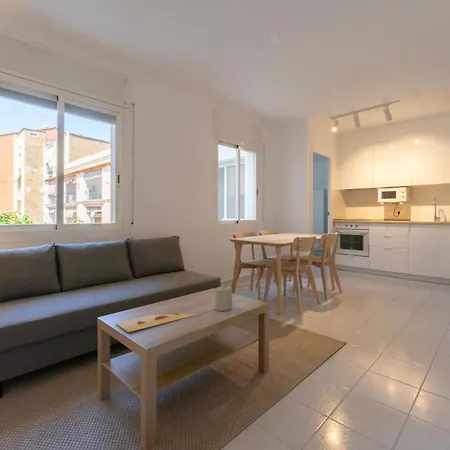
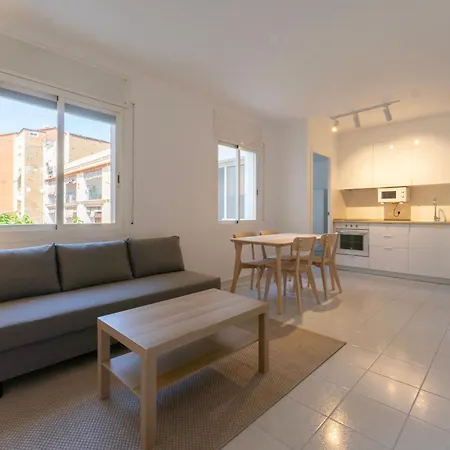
- painting [115,313,198,333]
- candle [214,283,233,312]
